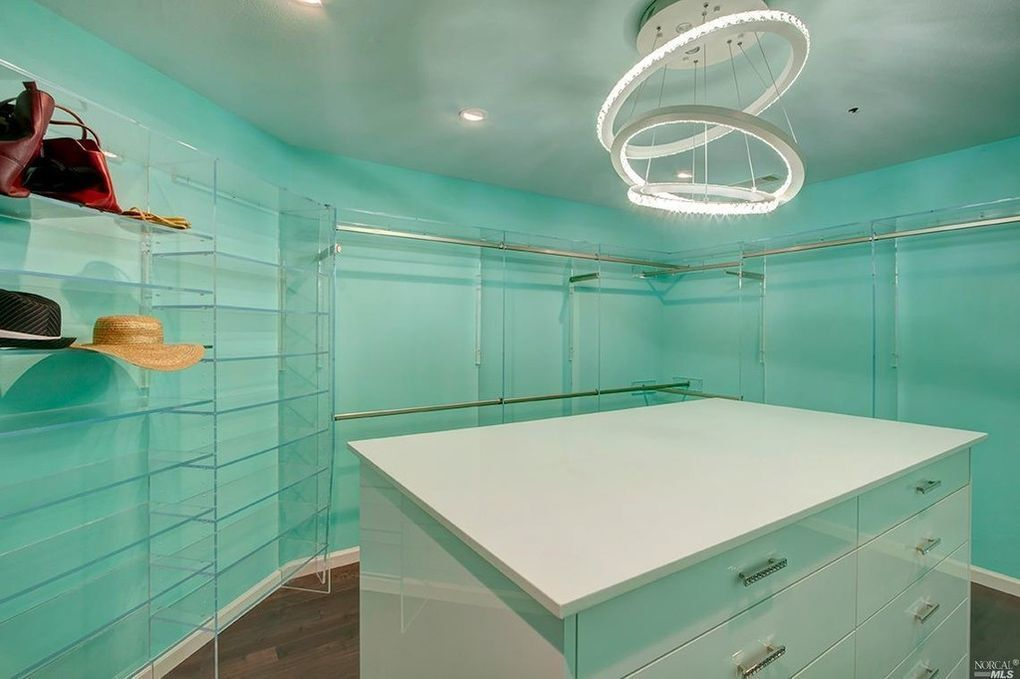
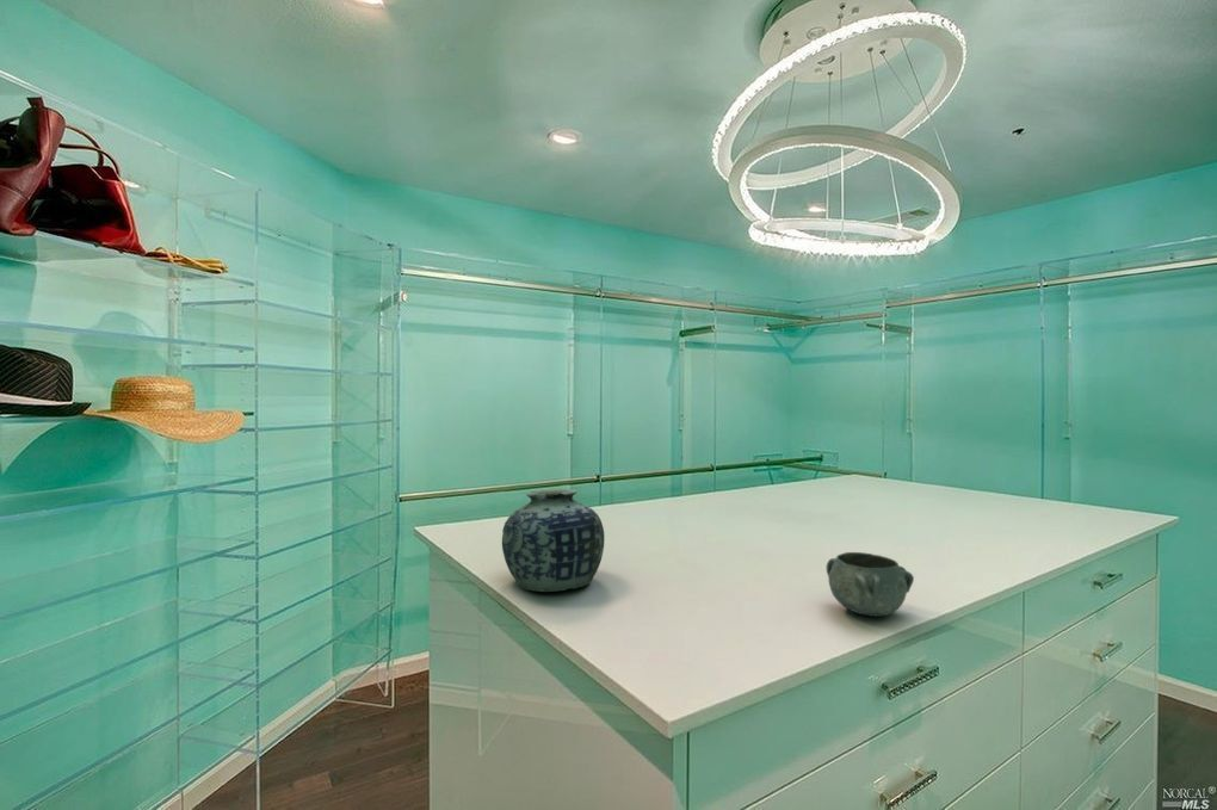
+ vase [501,488,605,593]
+ decorative bowl [826,551,915,618]
